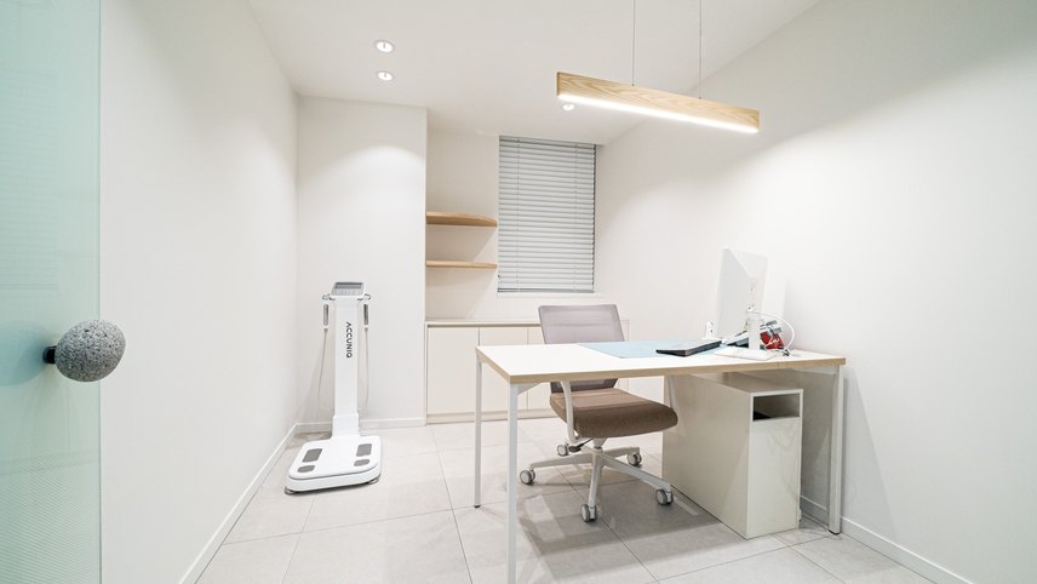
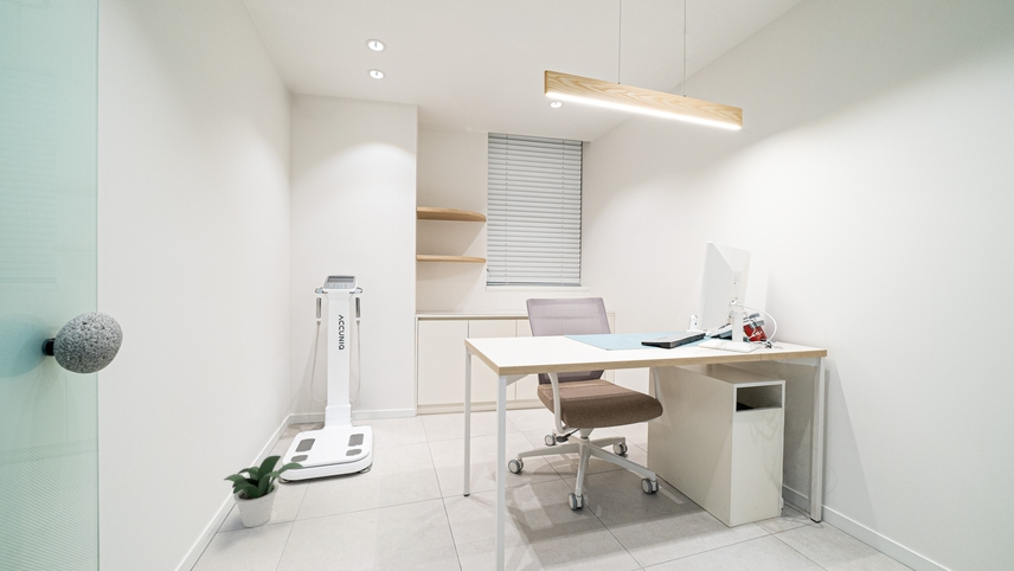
+ potted plant [223,455,304,528]
